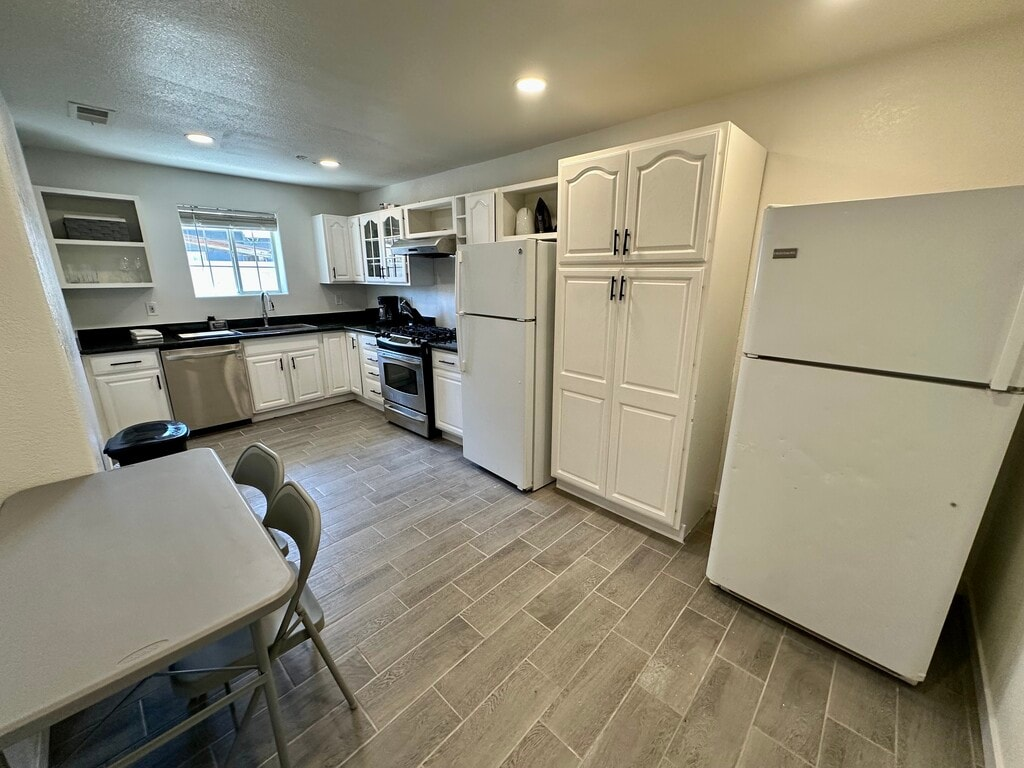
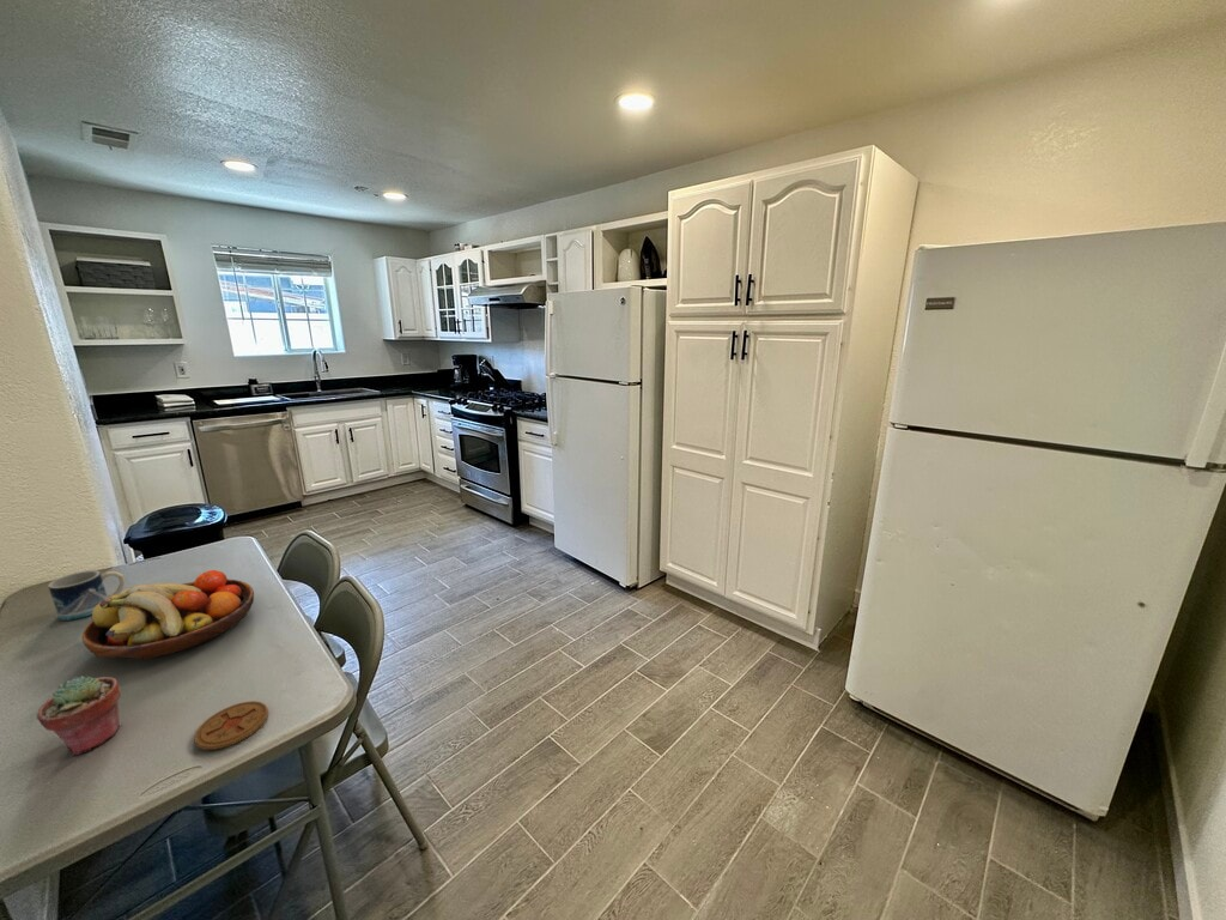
+ potted succulent [36,674,122,756]
+ fruit bowl [81,569,255,660]
+ coaster [193,700,269,751]
+ mug [47,569,126,622]
